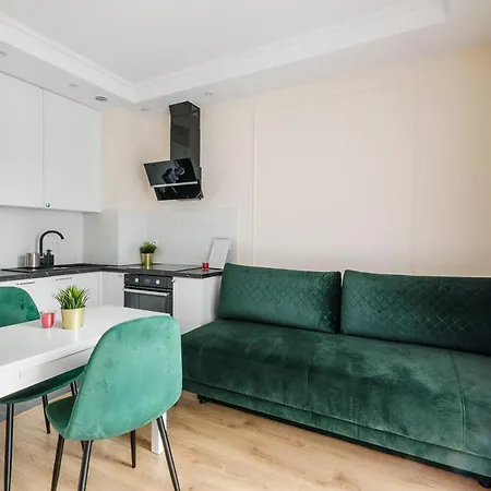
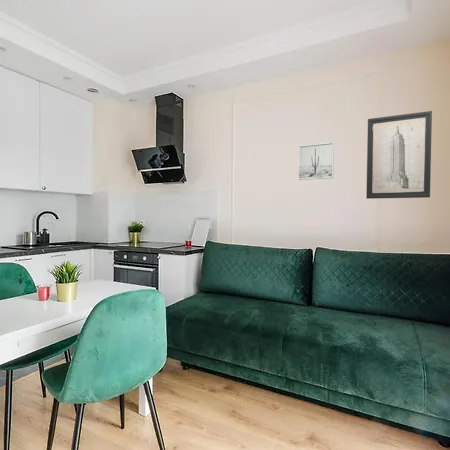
+ wall art [297,142,335,181]
+ wall art [365,110,433,200]
